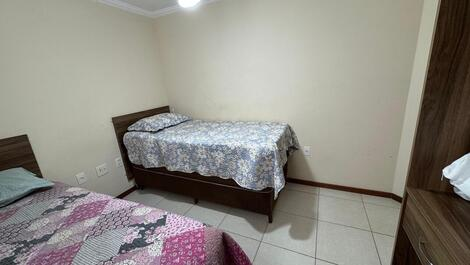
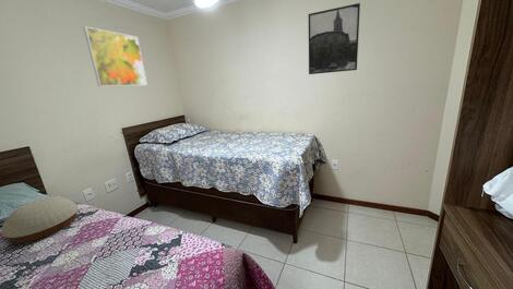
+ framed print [83,26,148,87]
+ cushion [1,195,79,244]
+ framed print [308,2,361,75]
